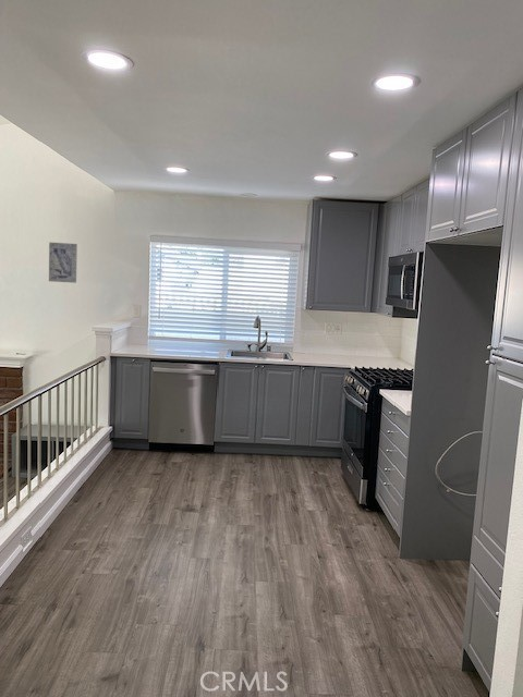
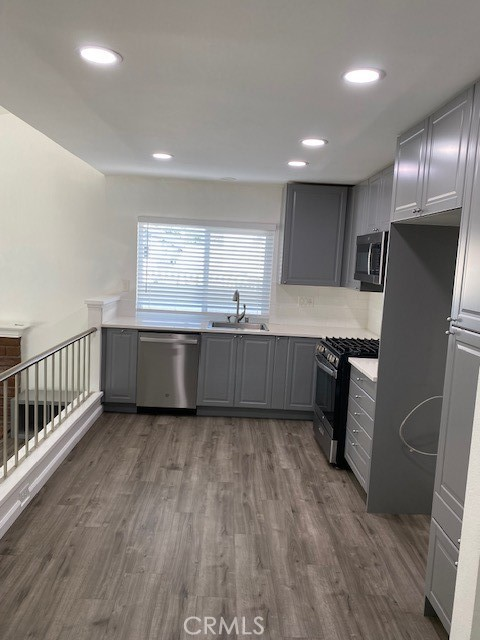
- wall art [48,241,78,284]
